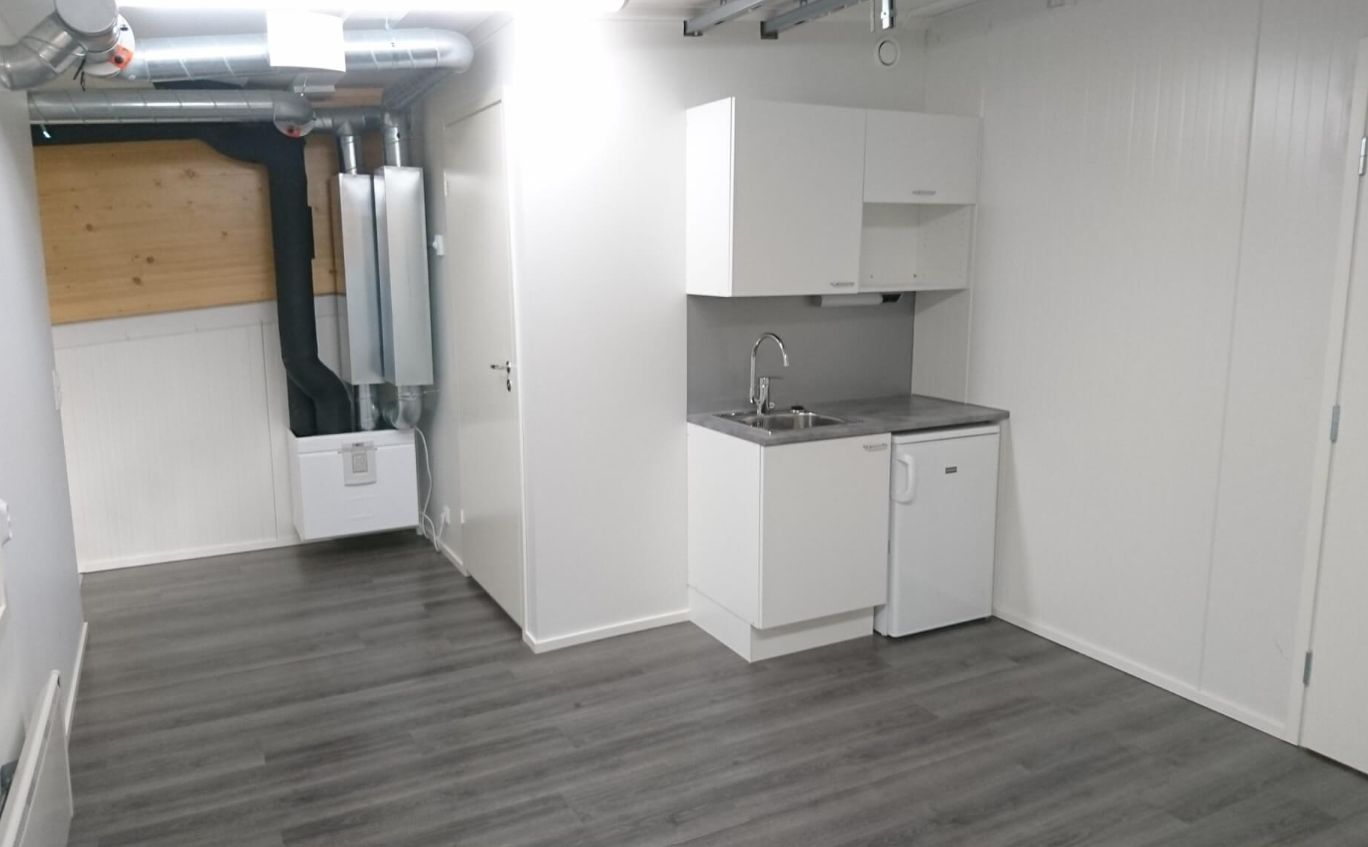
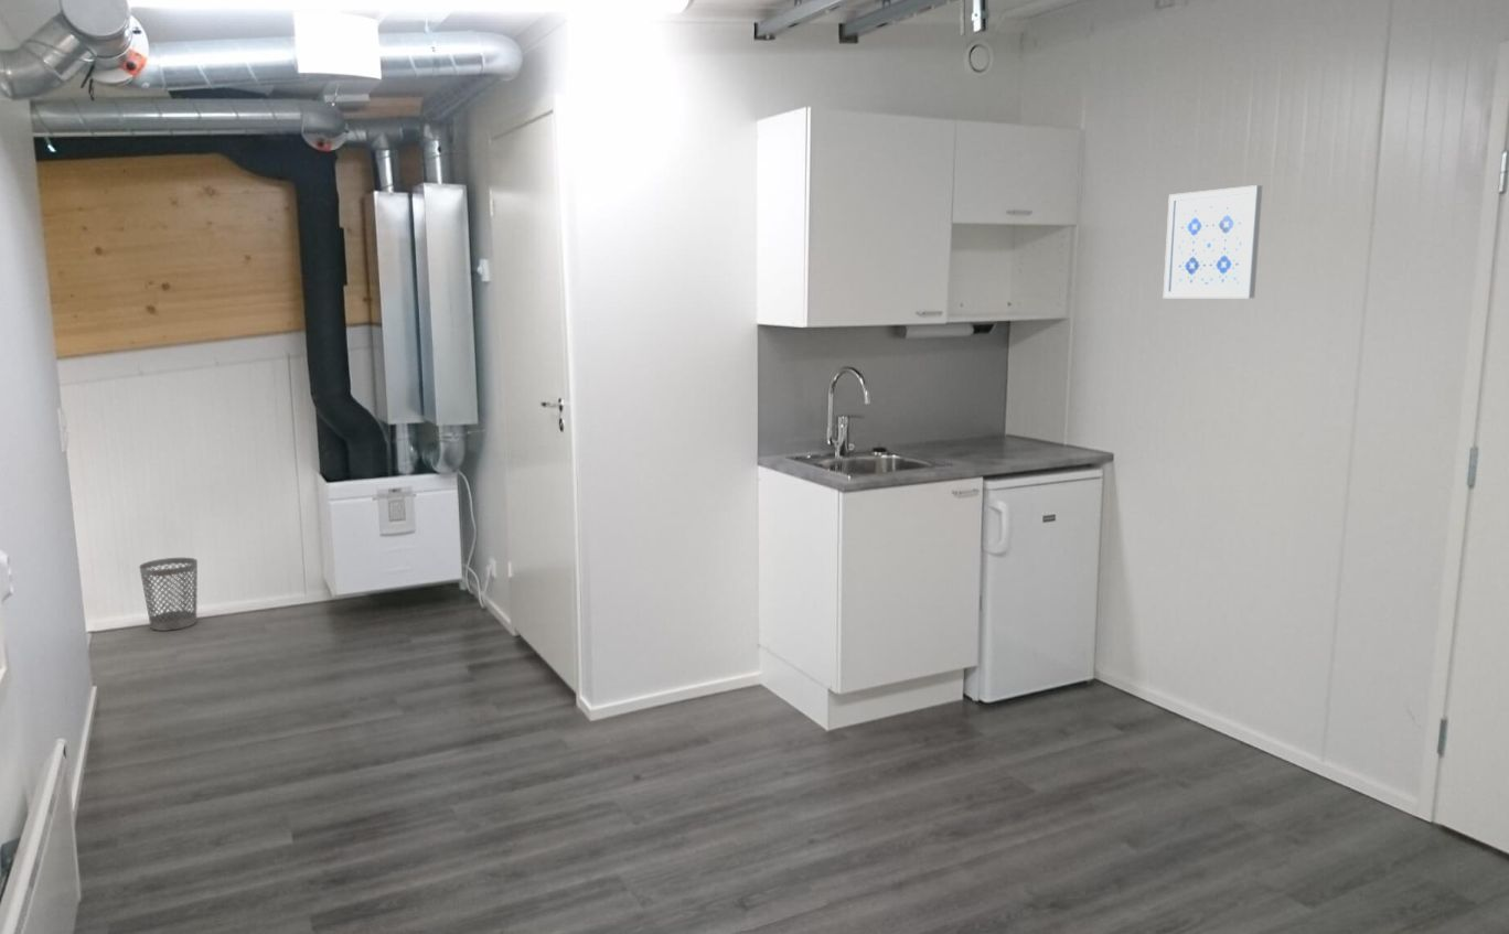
+ wastebasket [138,557,199,632]
+ wall art [1163,184,1264,299]
